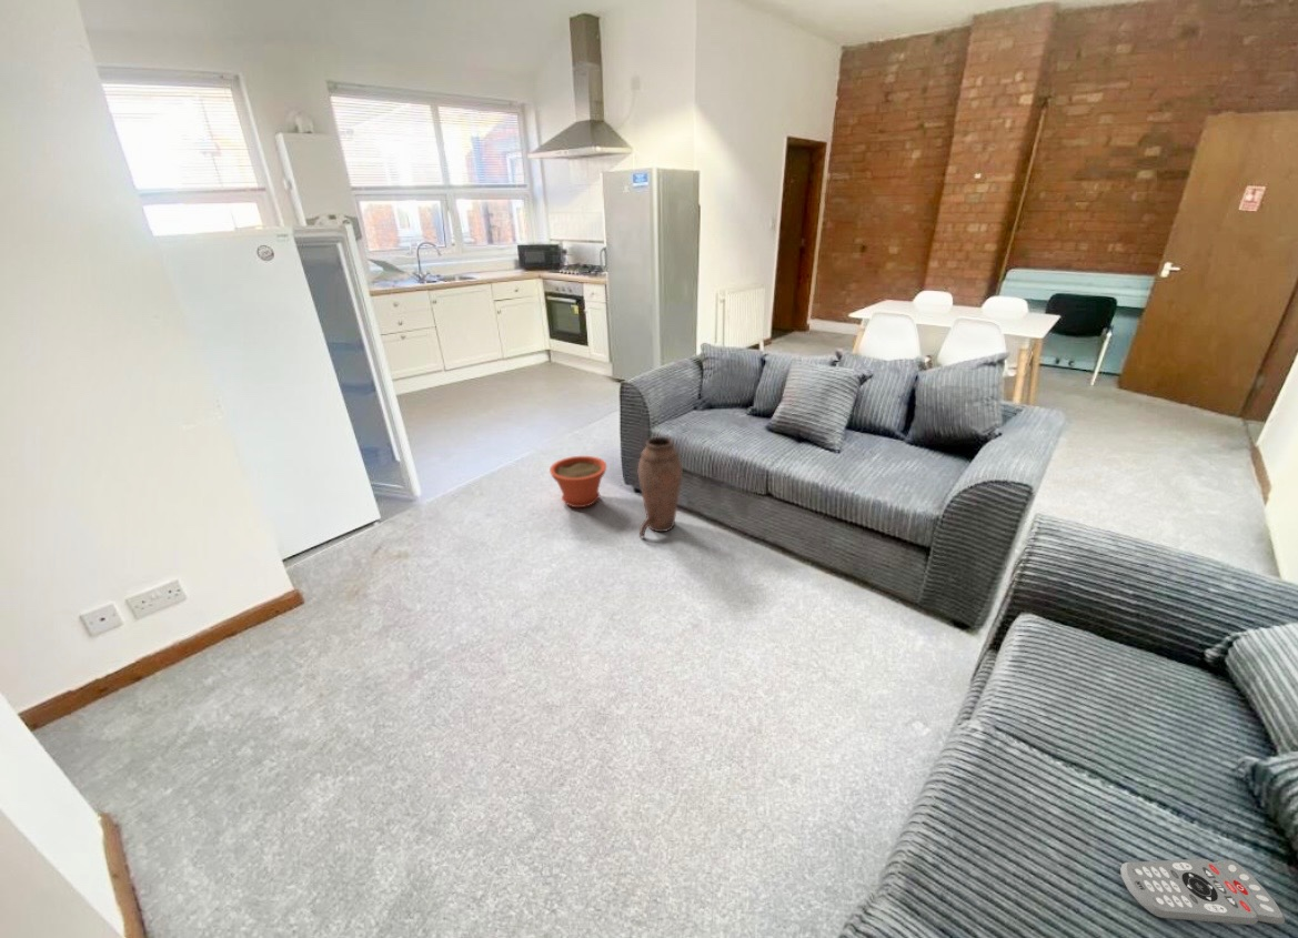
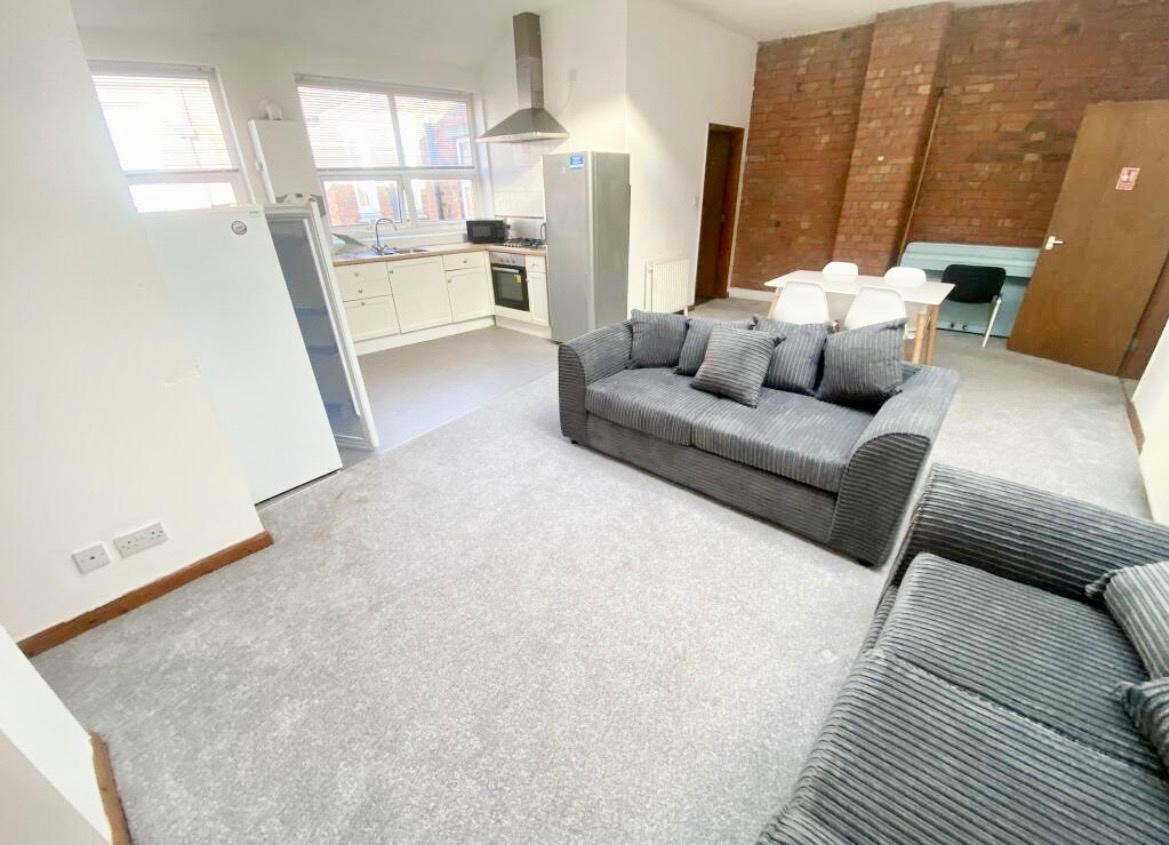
- plant pot [549,455,607,508]
- remote control [1119,858,1286,926]
- vase [637,436,684,538]
